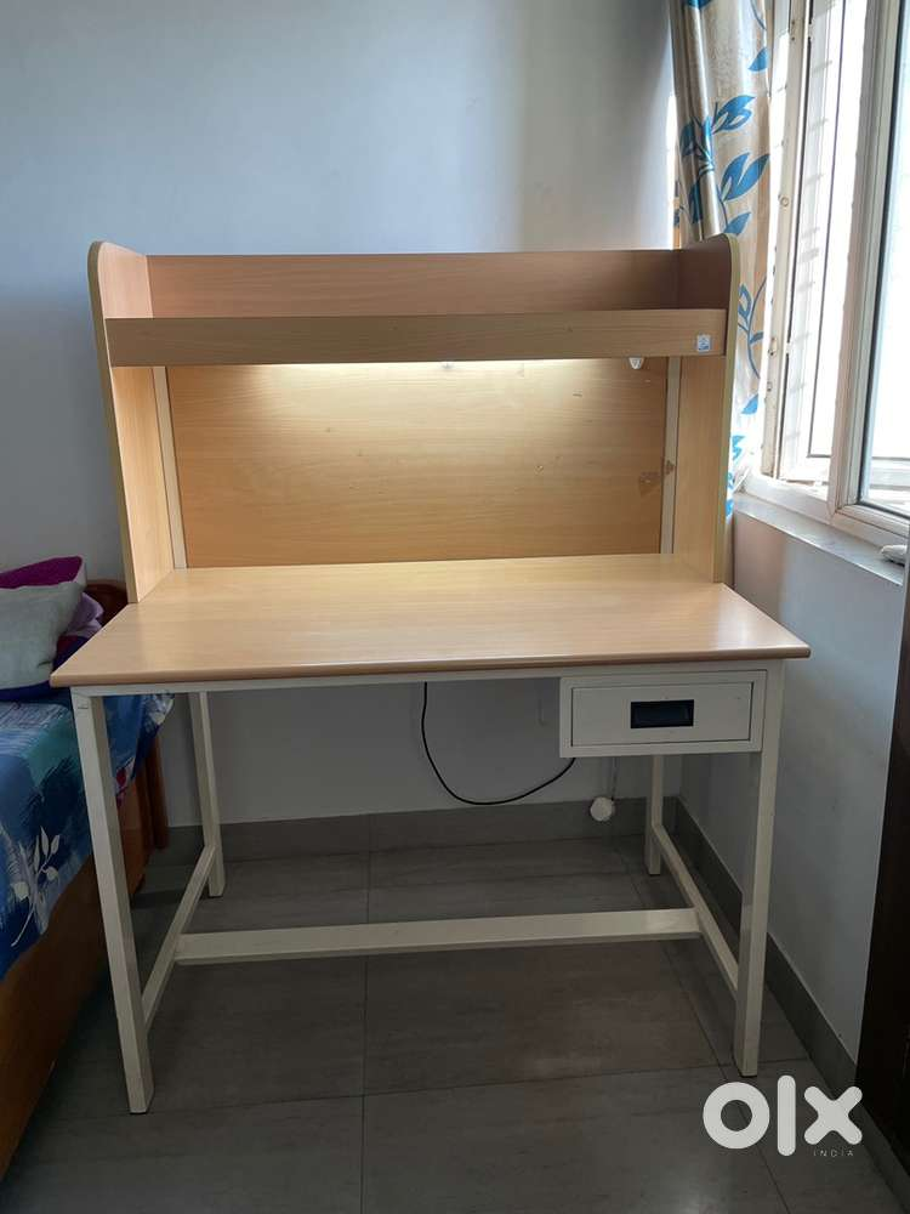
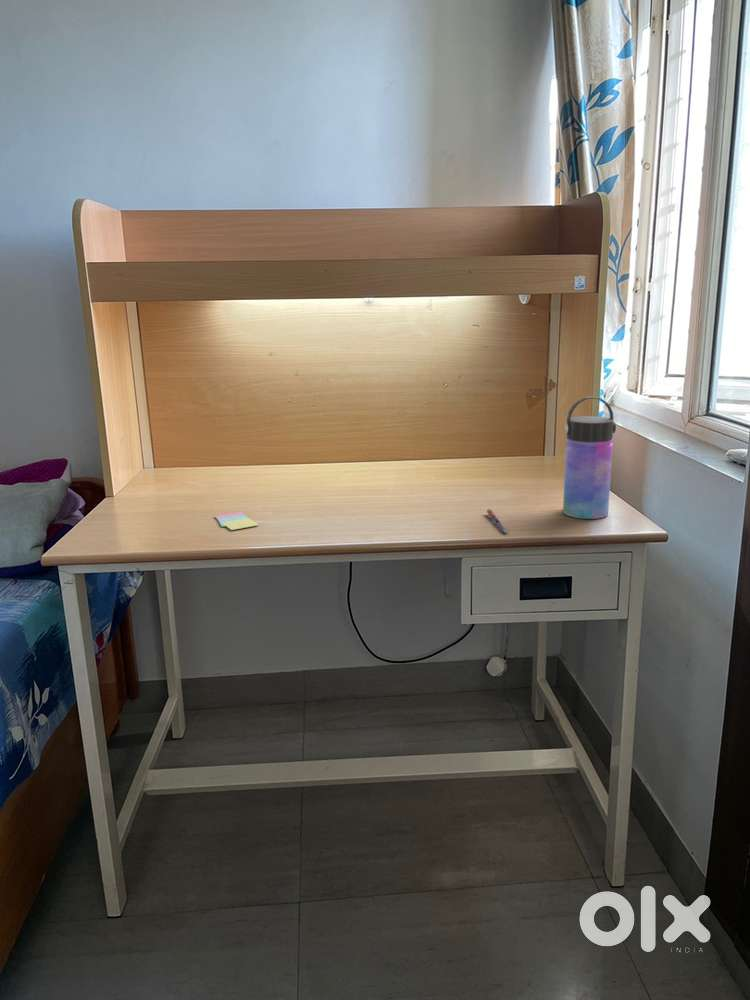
+ water bottle [562,395,617,520]
+ pen [486,508,508,534]
+ sticky notes [214,511,260,531]
